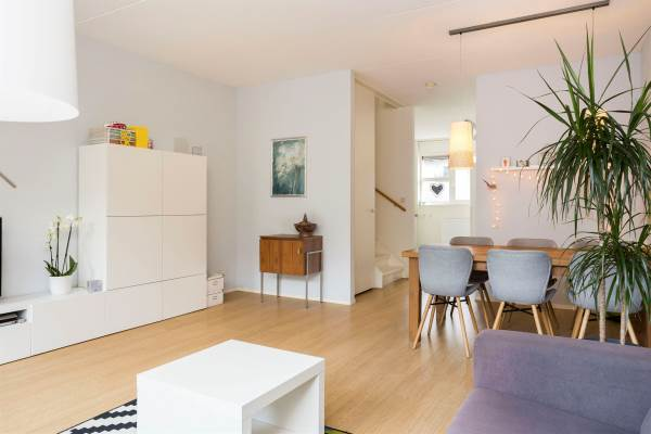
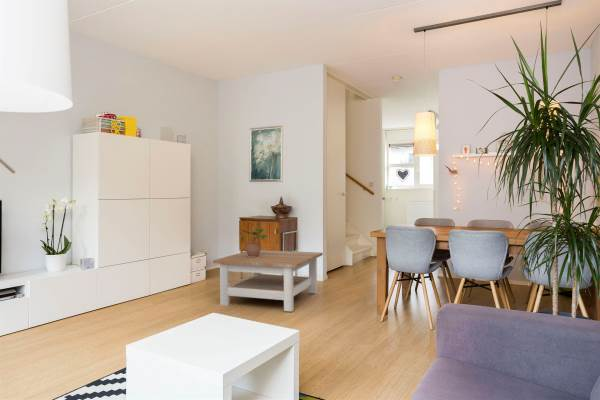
+ coffee table [212,249,324,313]
+ potted plant [239,219,268,257]
